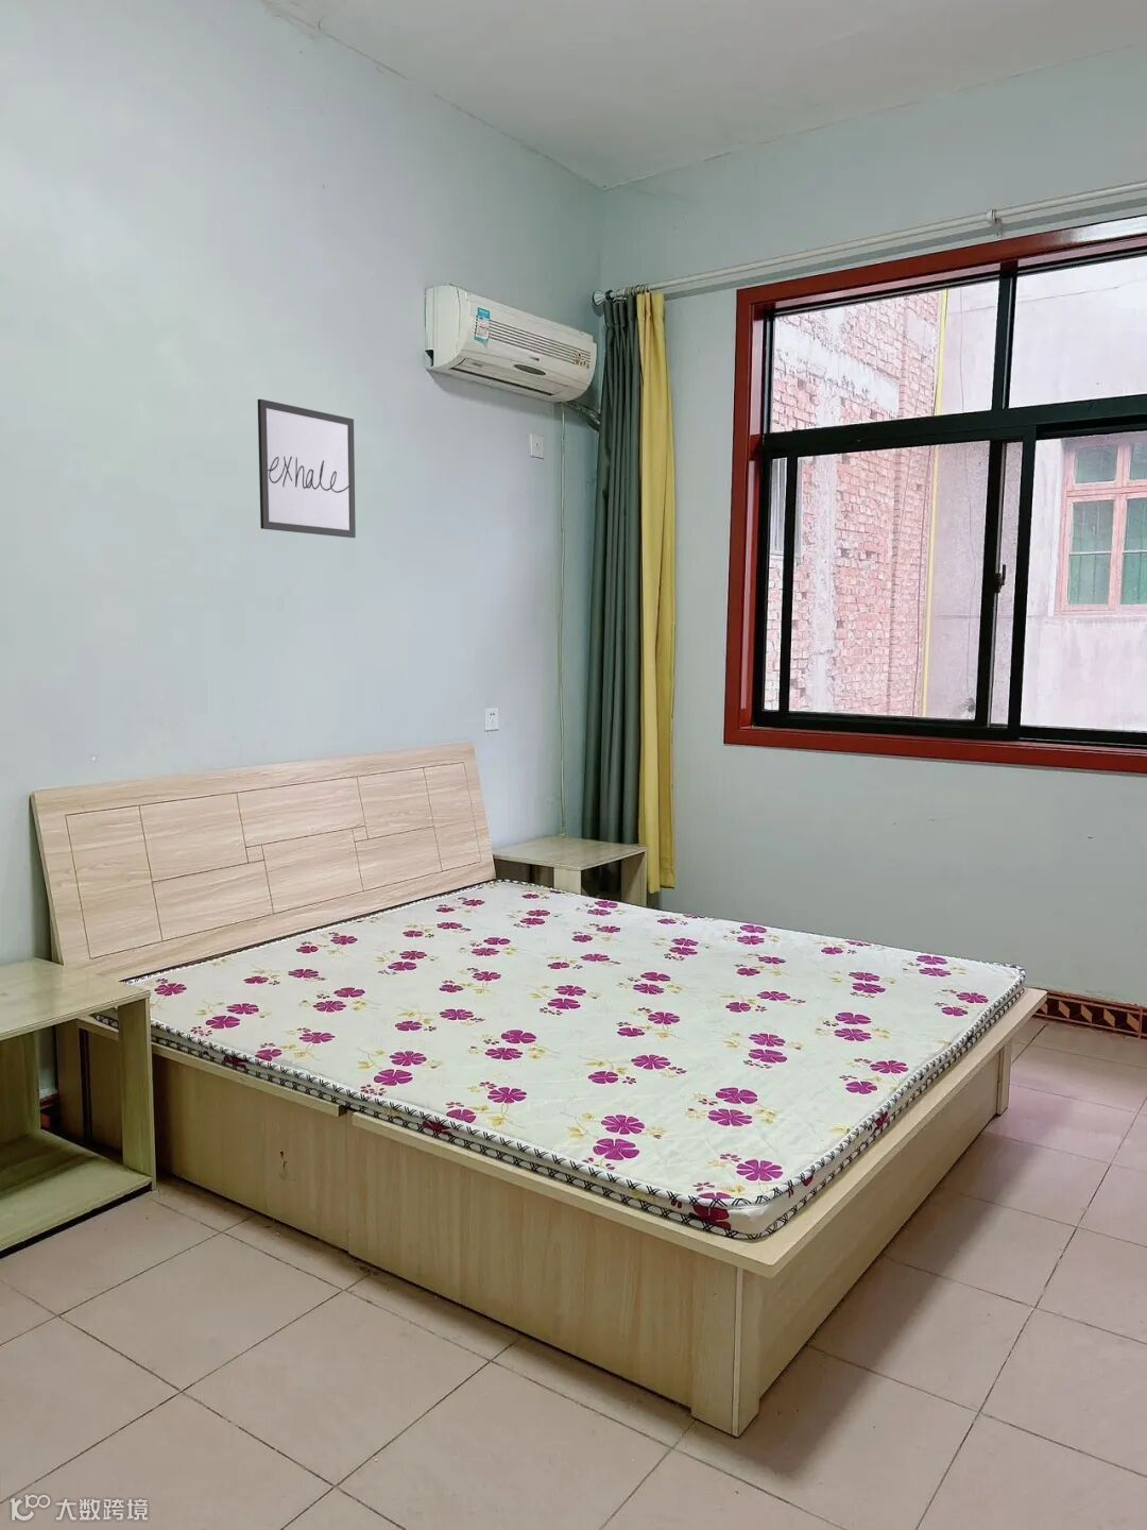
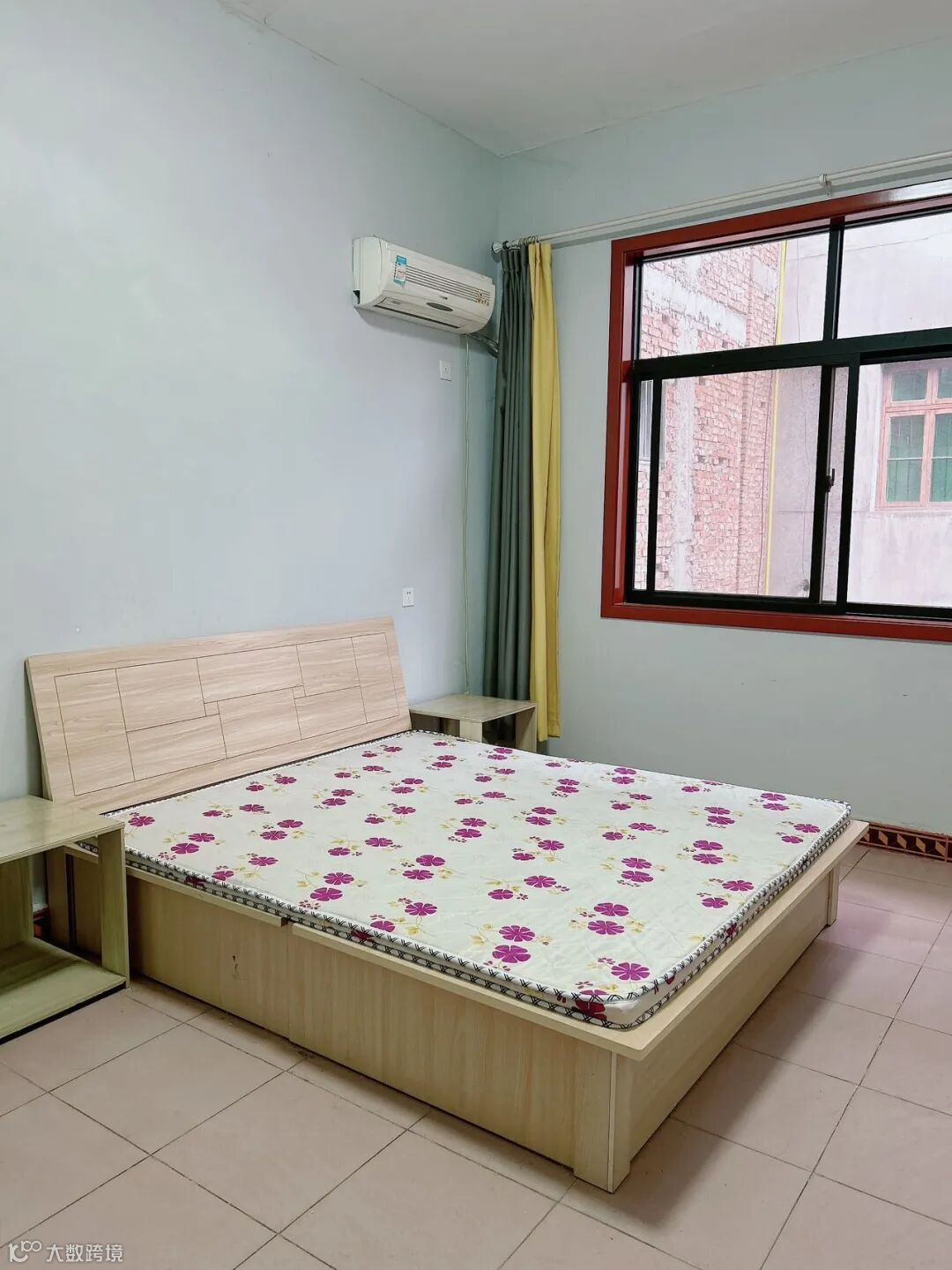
- wall art [257,399,357,539]
